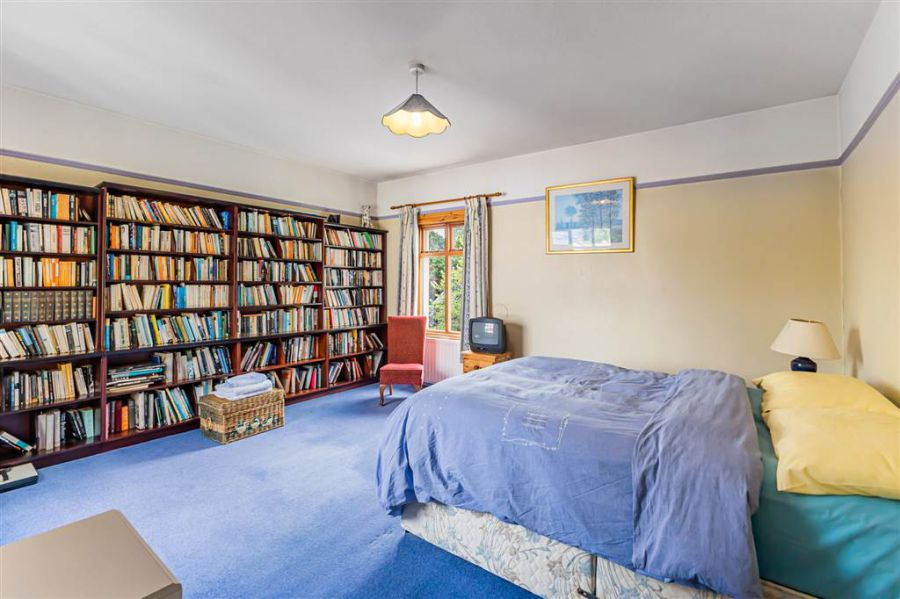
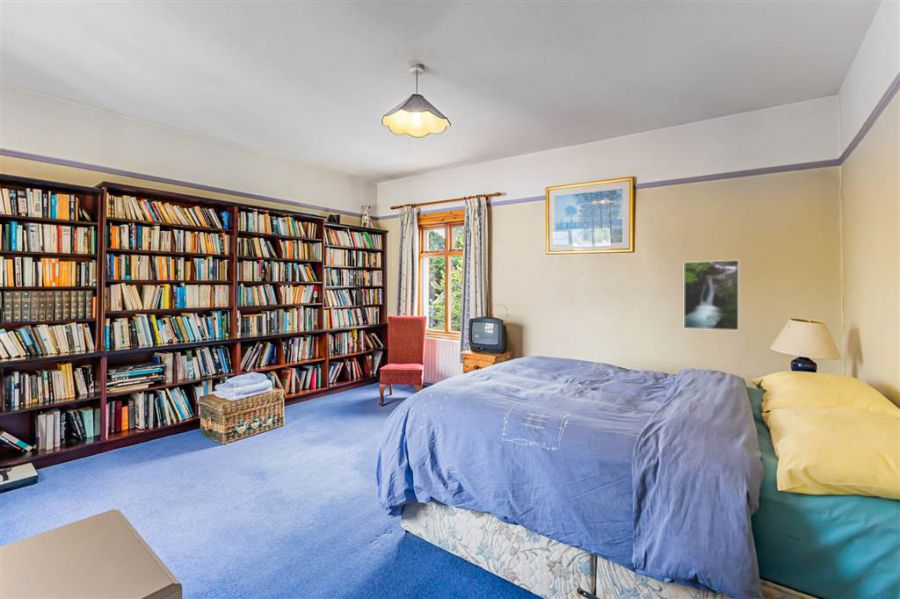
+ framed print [683,259,740,331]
